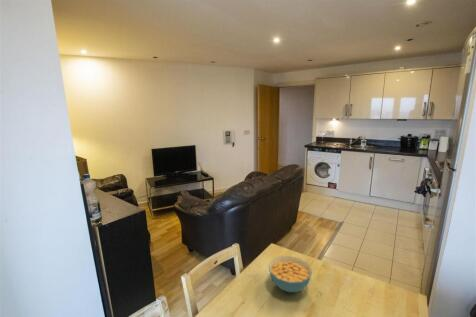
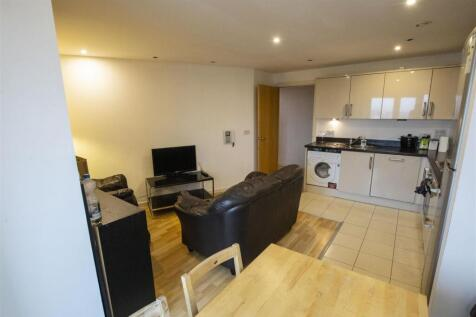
- cereal bowl [268,255,313,293]
